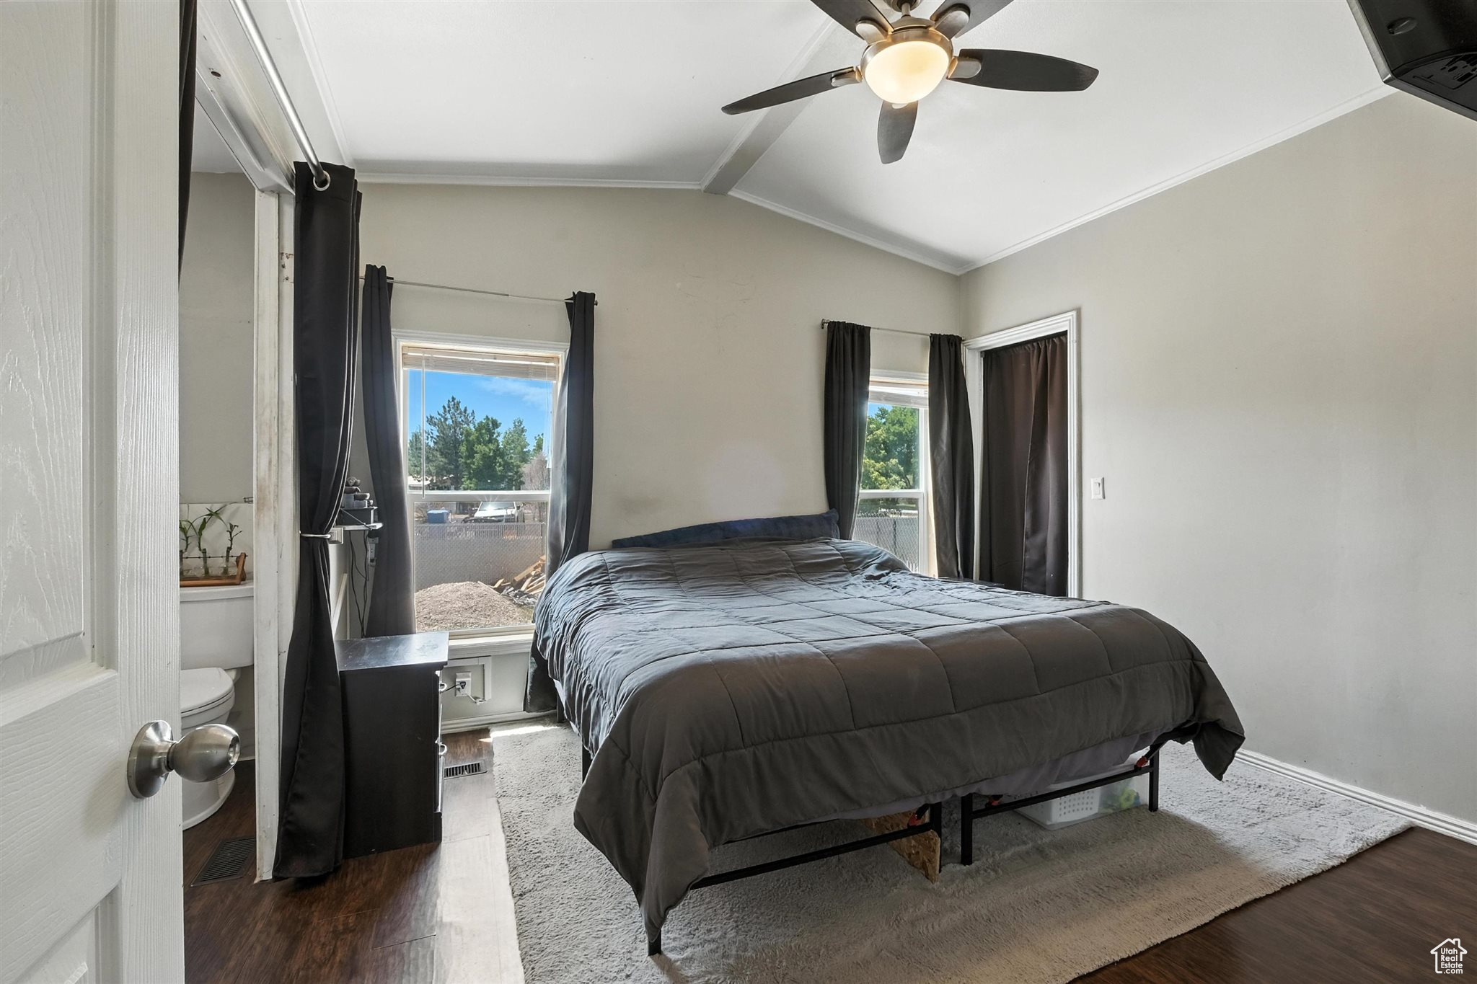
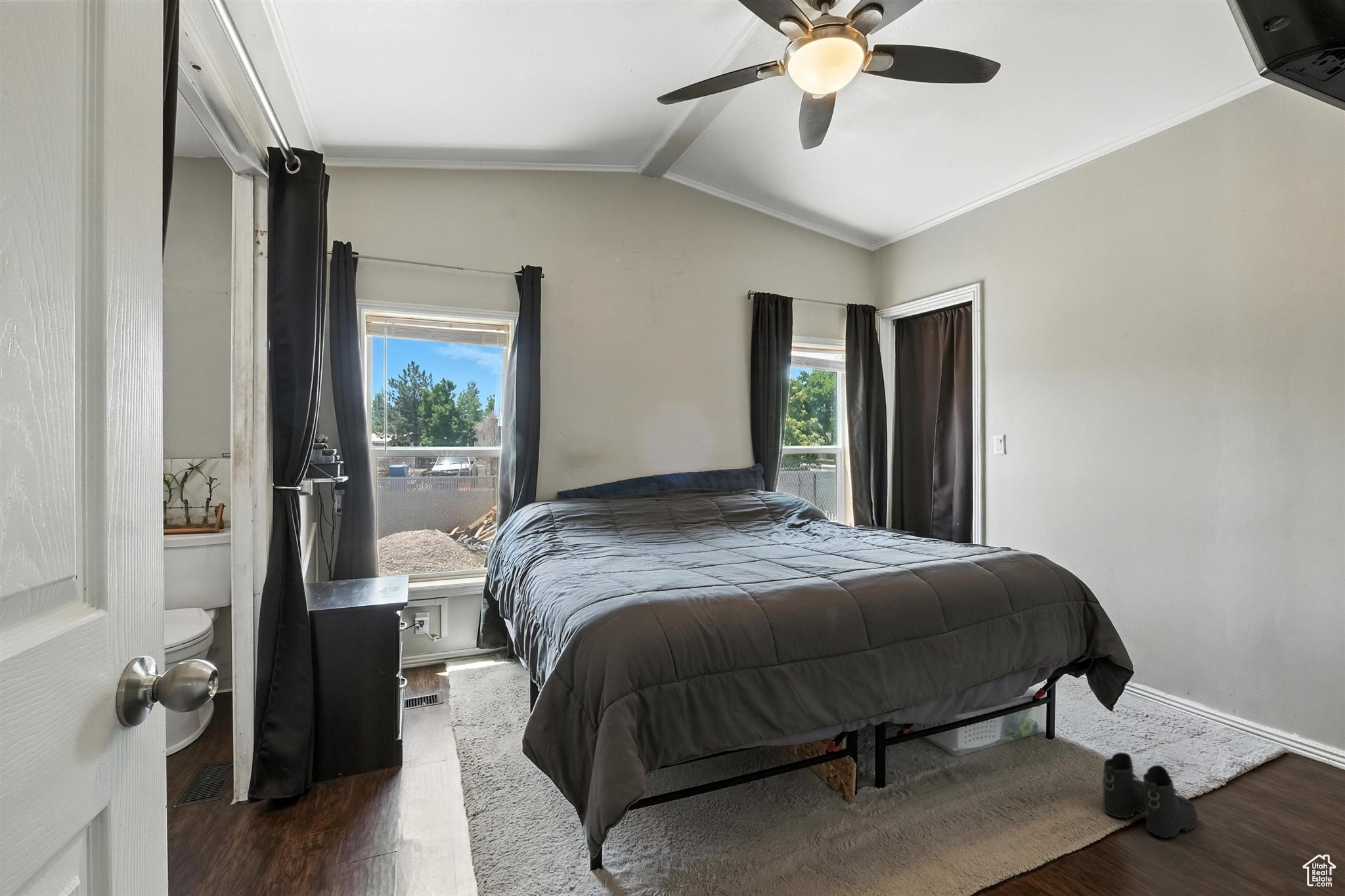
+ boots [1102,752,1199,838]
